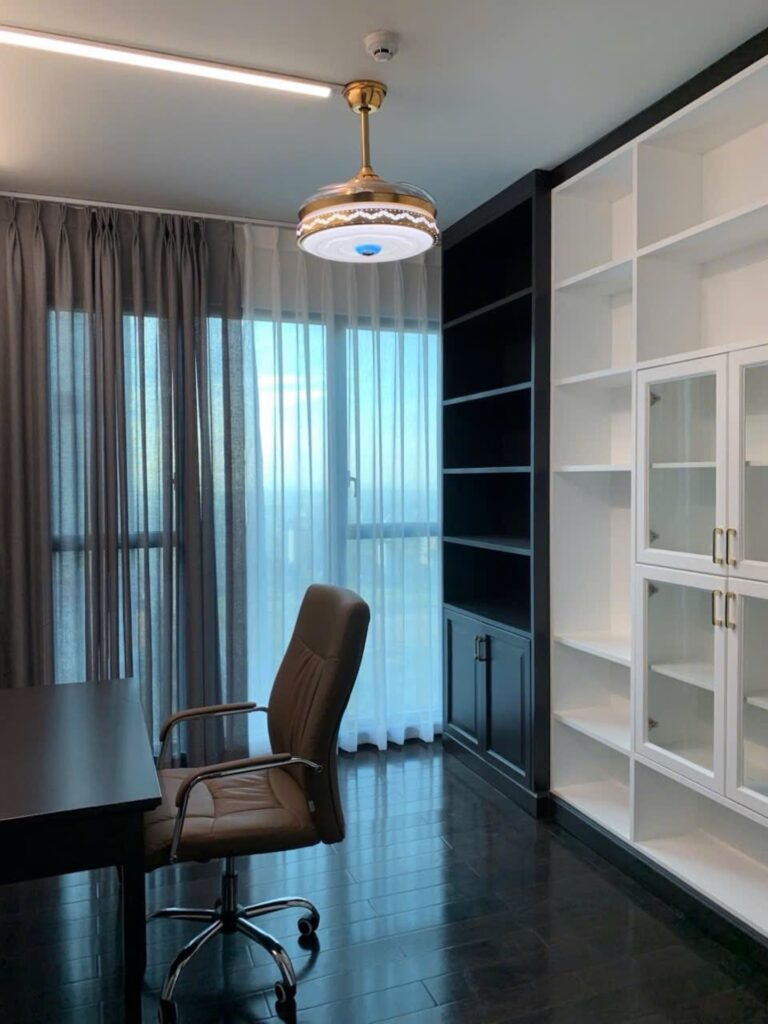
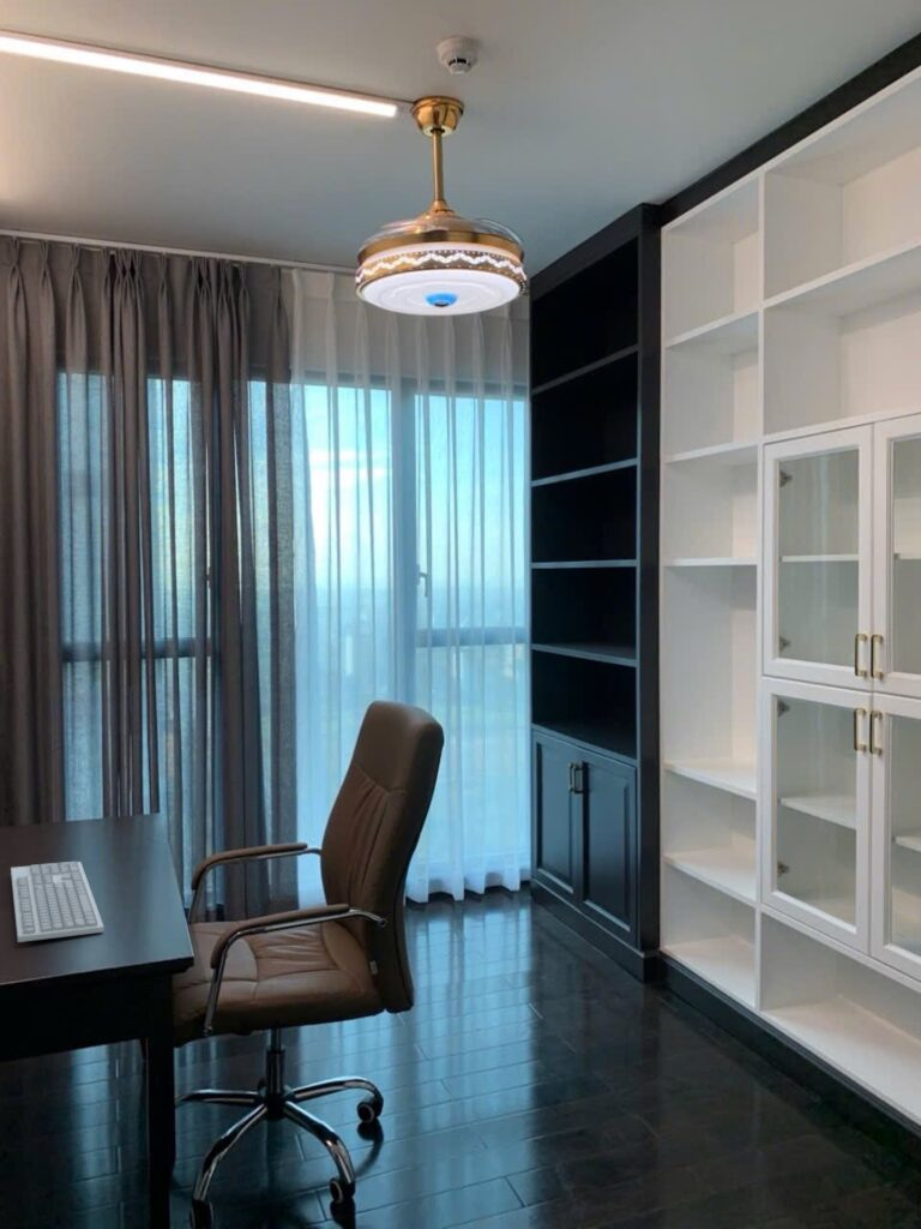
+ keyboard [10,861,106,943]
